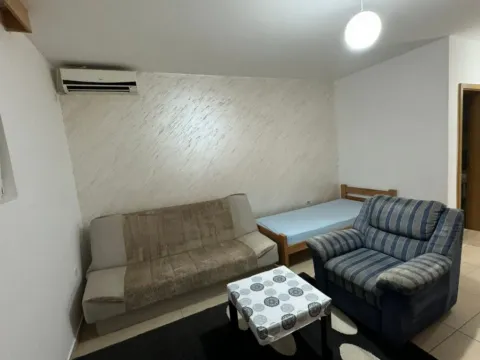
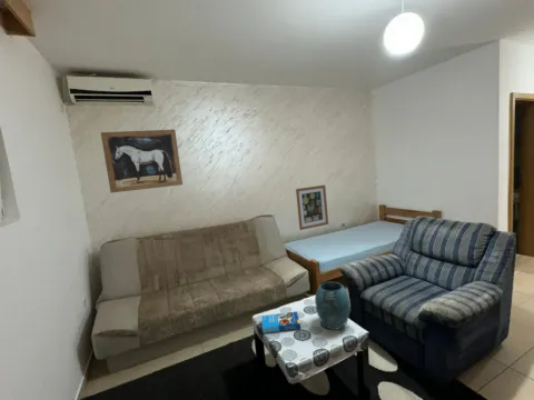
+ vase [314,281,352,331]
+ book [260,310,301,334]
+ wall art [100,129,184,194]
+ wall art [295,184,329,231]
